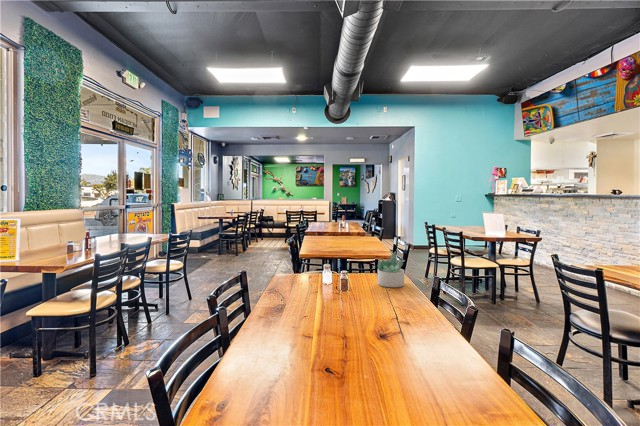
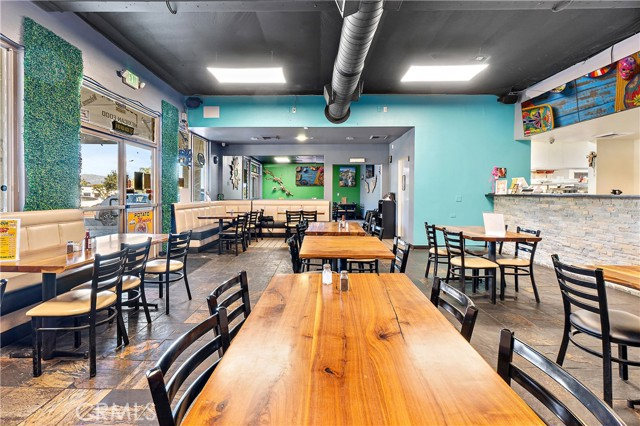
- succulent plant [376,250,406,288]
